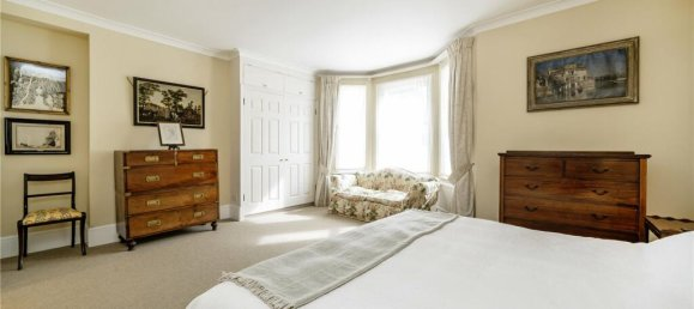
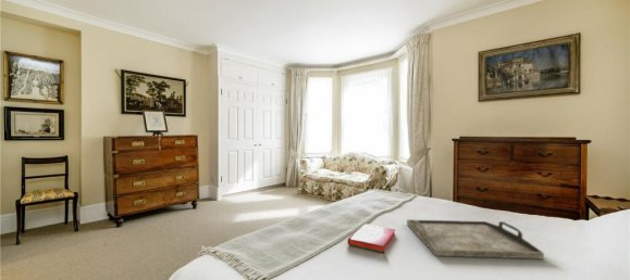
+ hardback book [347,222,396,254]
+ serving tray [406,218,545,260]
